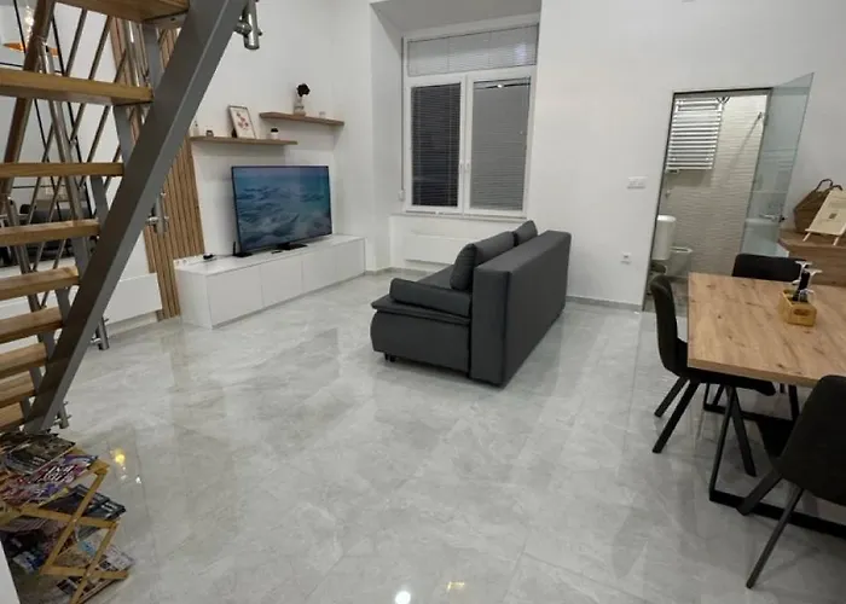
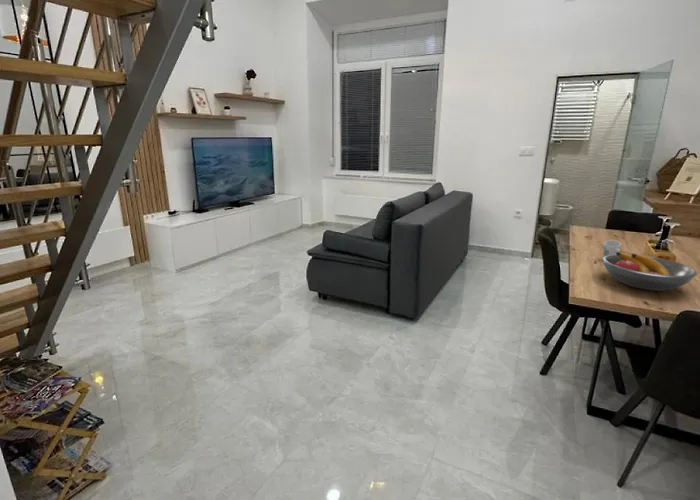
+ mug [602,239,622,257]
+ fruit bowl [601,251,698,292]
